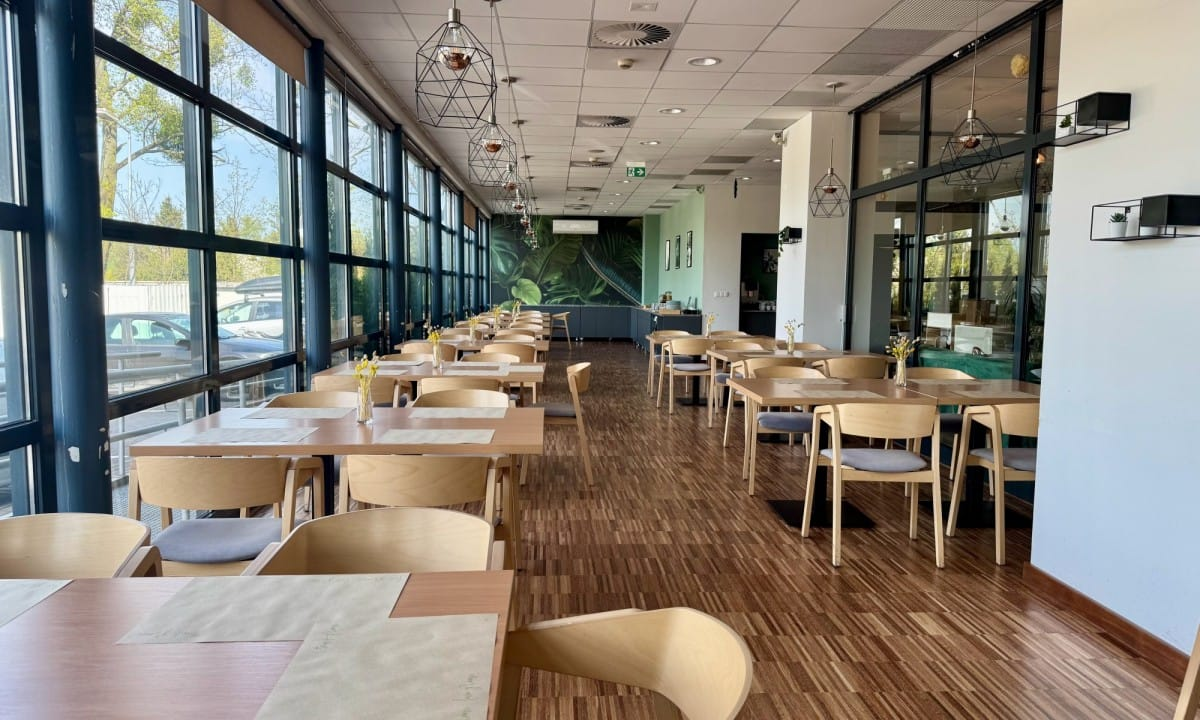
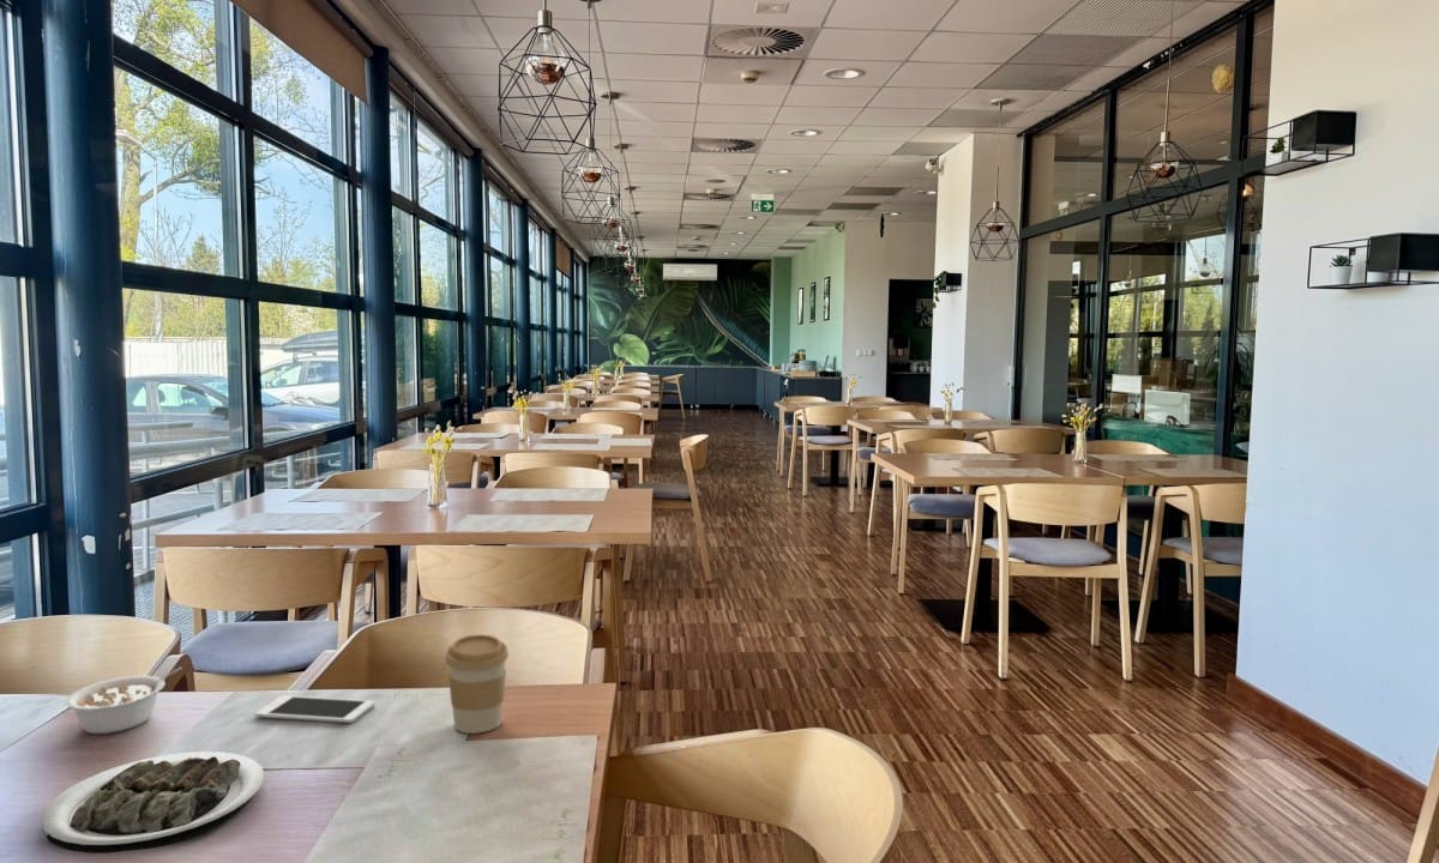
+ cell phone [254,694,375,724]
+ legume [65,666,182,735]
+ plate [41,750,265,855]
+ coffee cup [444,633,510,735]
